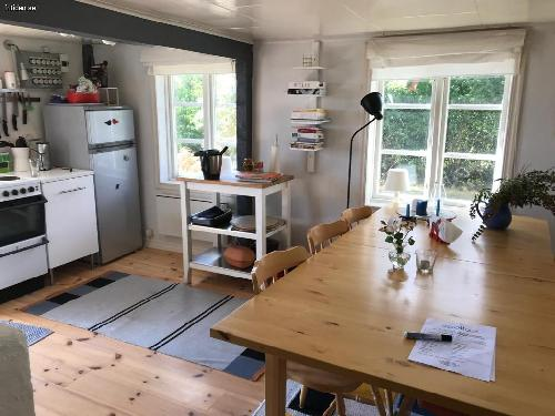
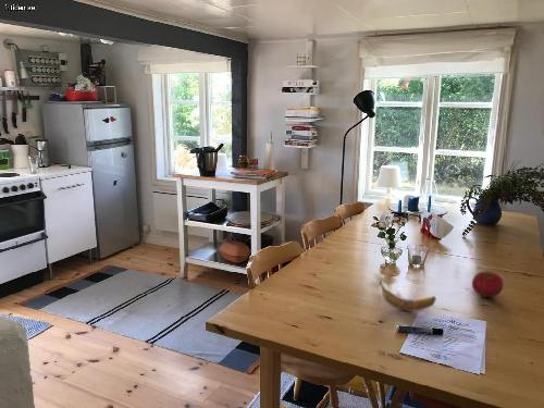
+ fruit [471,270,504,298]
+ banana [378,281,437,312]
